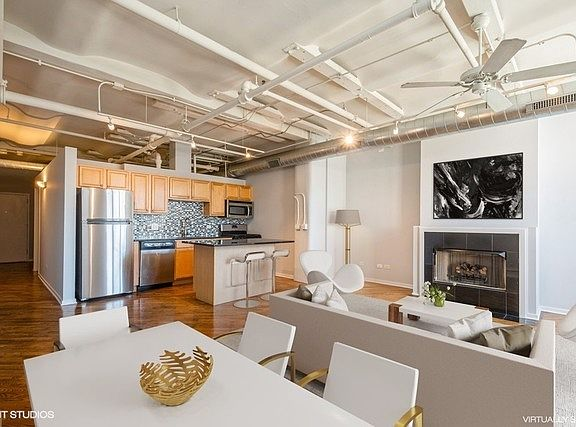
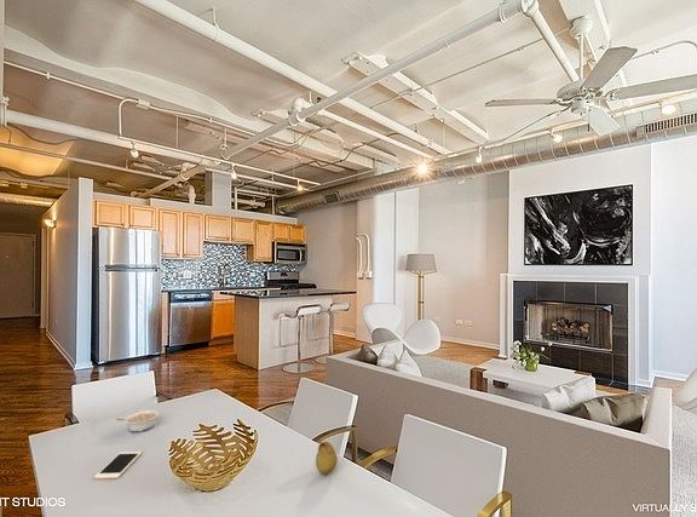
+ legume [115,409,161,433]
+ fruit [315,438,339,475]
+ cell phone [93,450,143,479]
